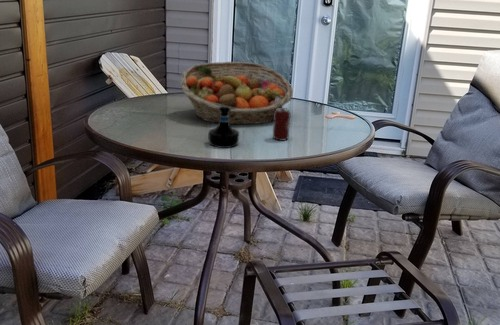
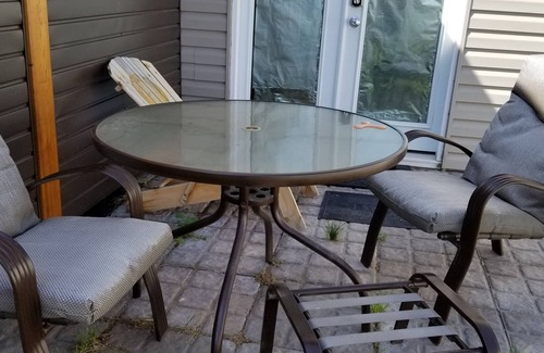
- tequila bottle [207,106,240,149]
- beverage can [272,107,291,142]
- fruit basket [179,61,294,125]
